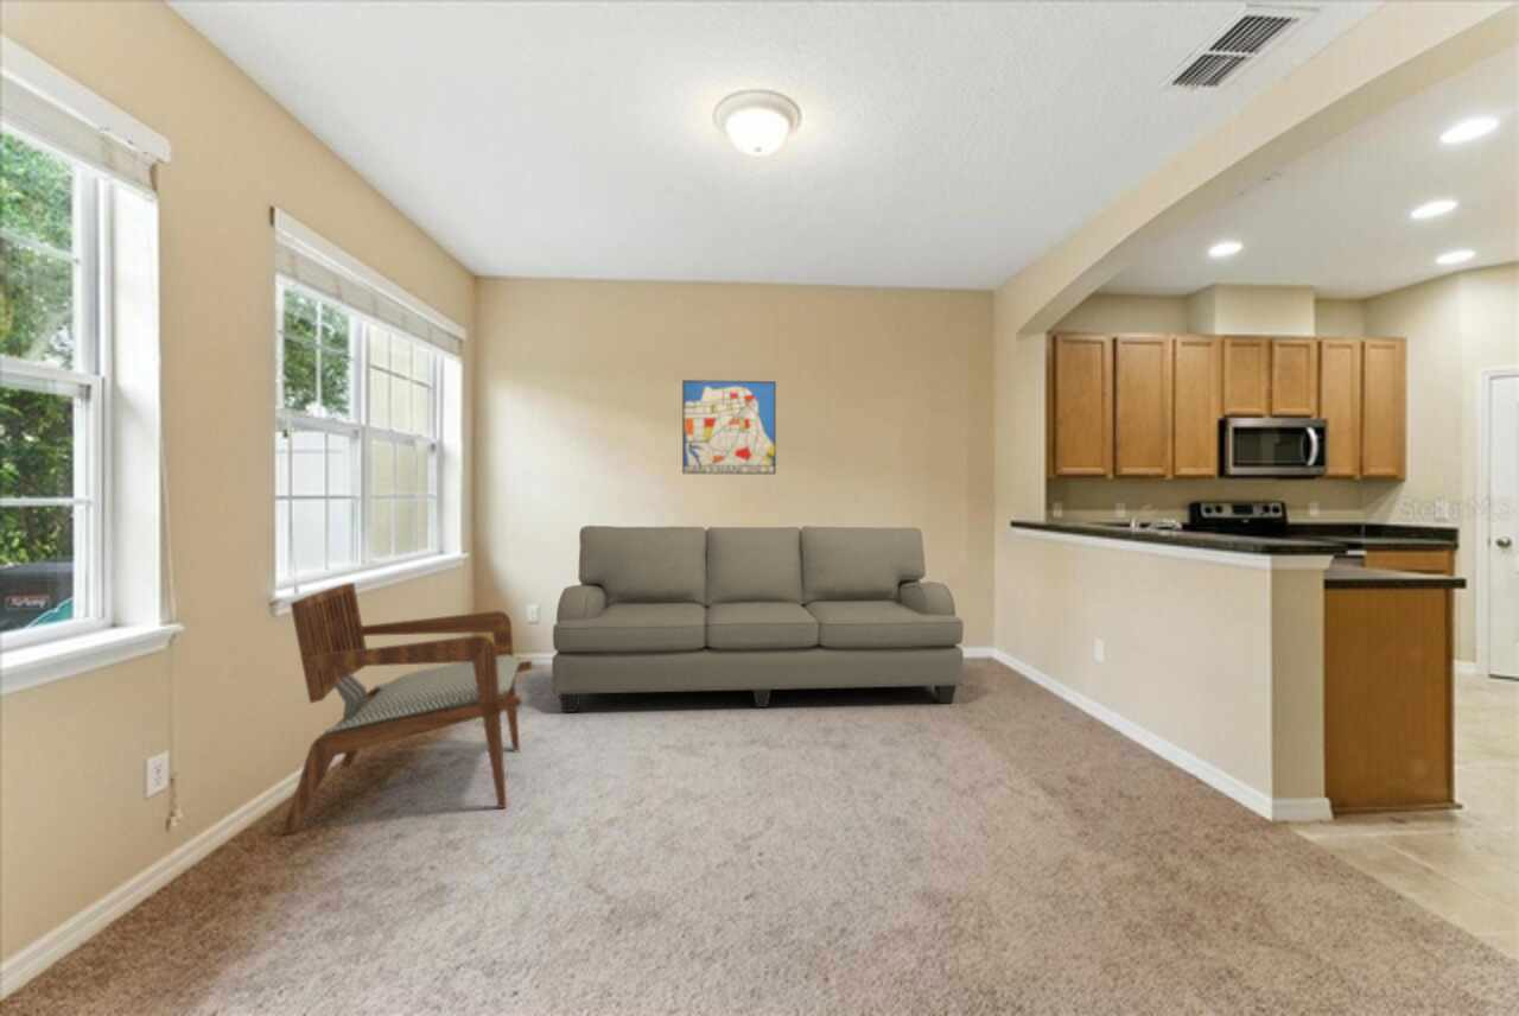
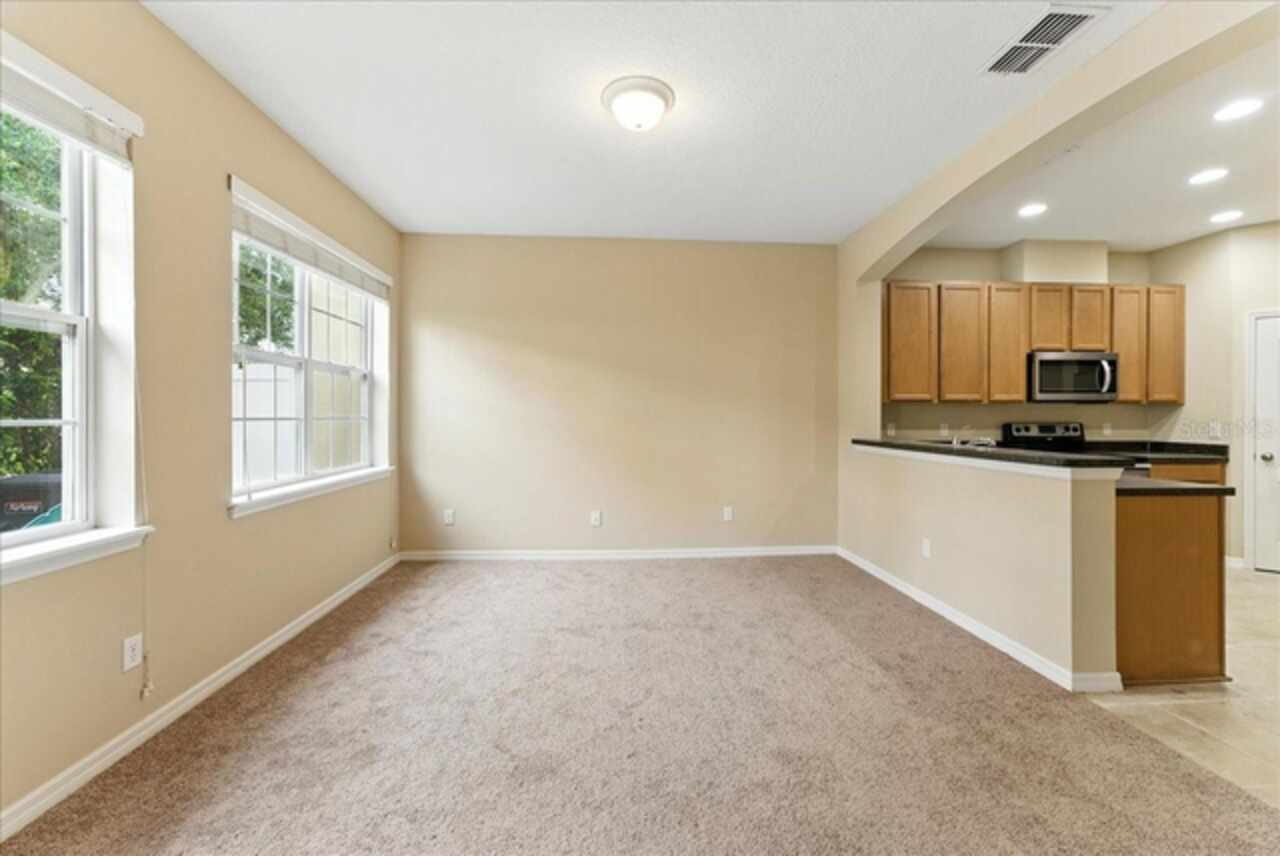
- armchair [281,582,533,834]
- sofa [551,525,965,713]
- wall art [681,379,777,475]
